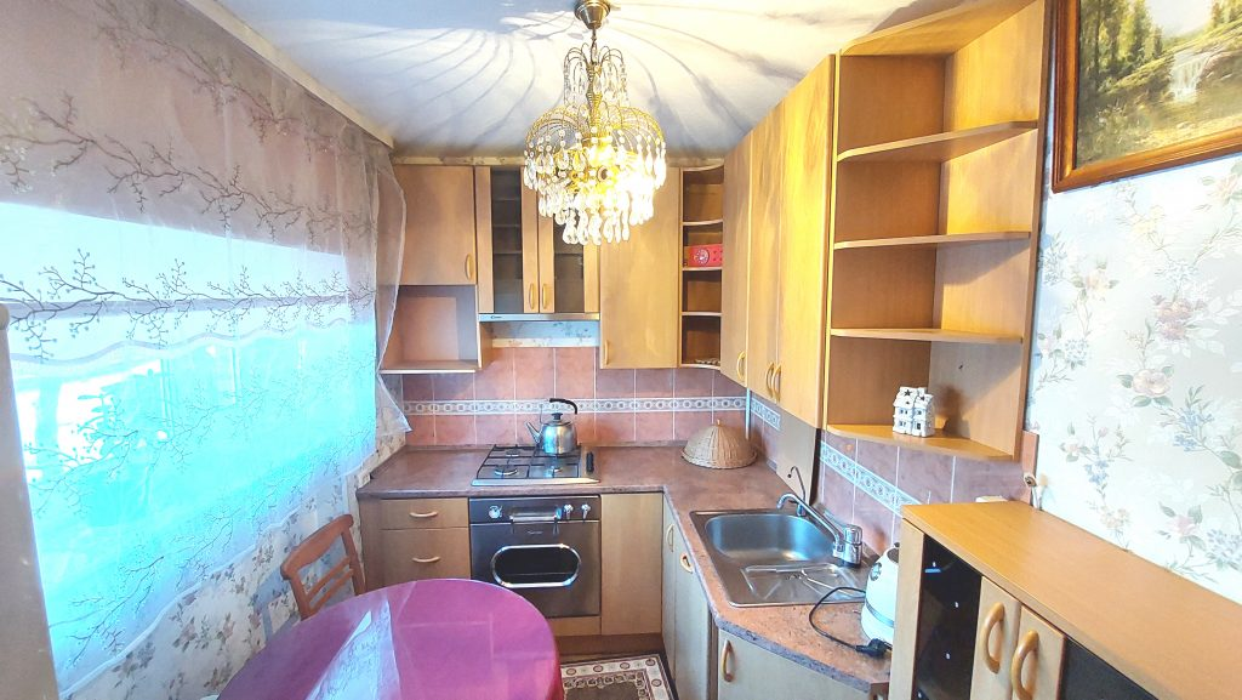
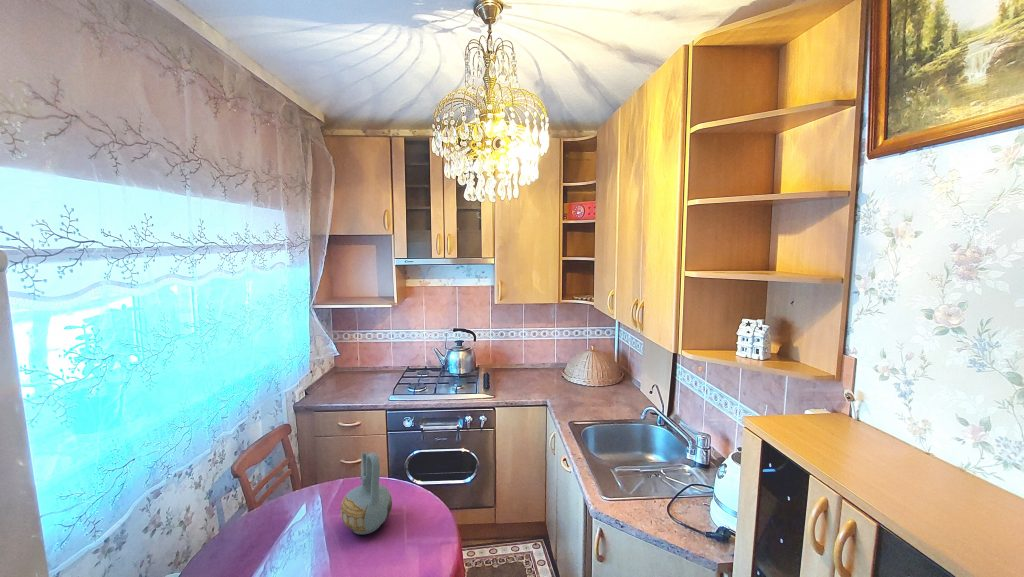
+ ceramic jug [340,451,393,535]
